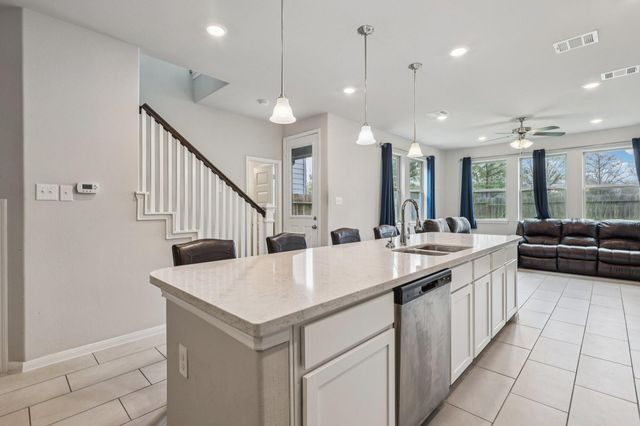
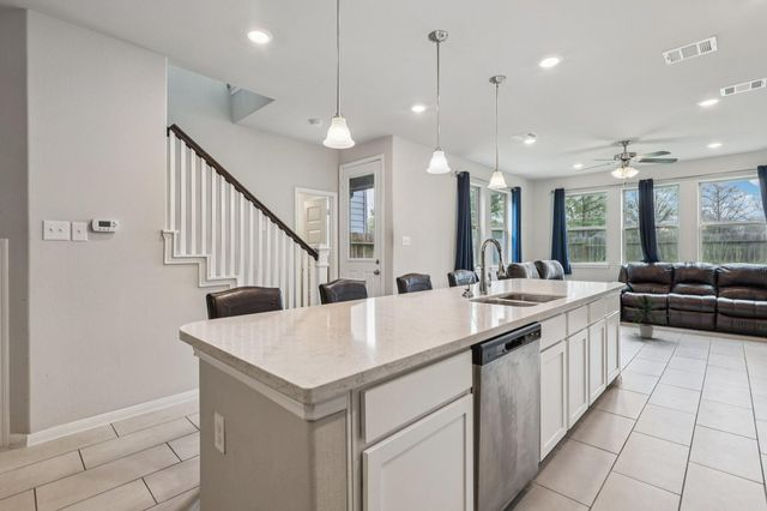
+ indoor plant [628,294,670,338]
